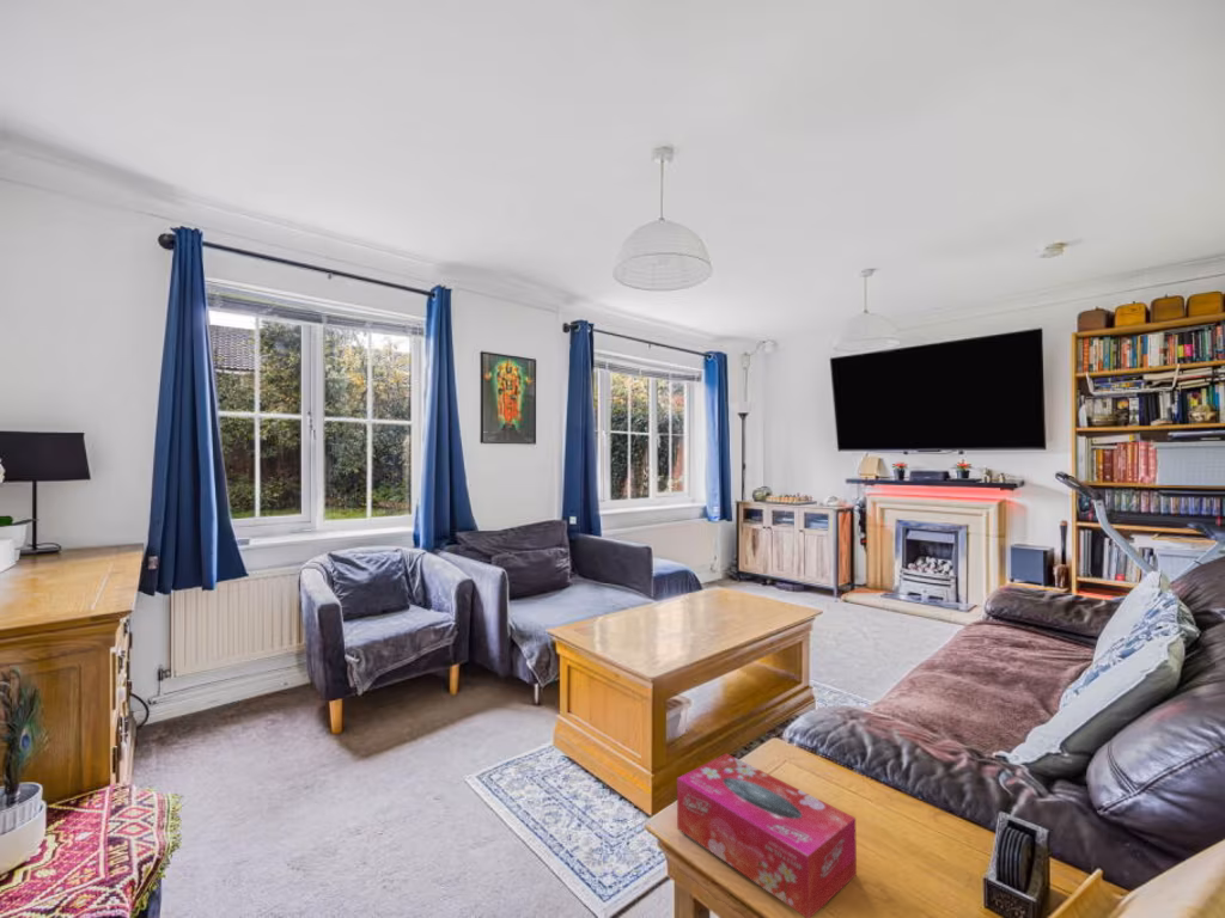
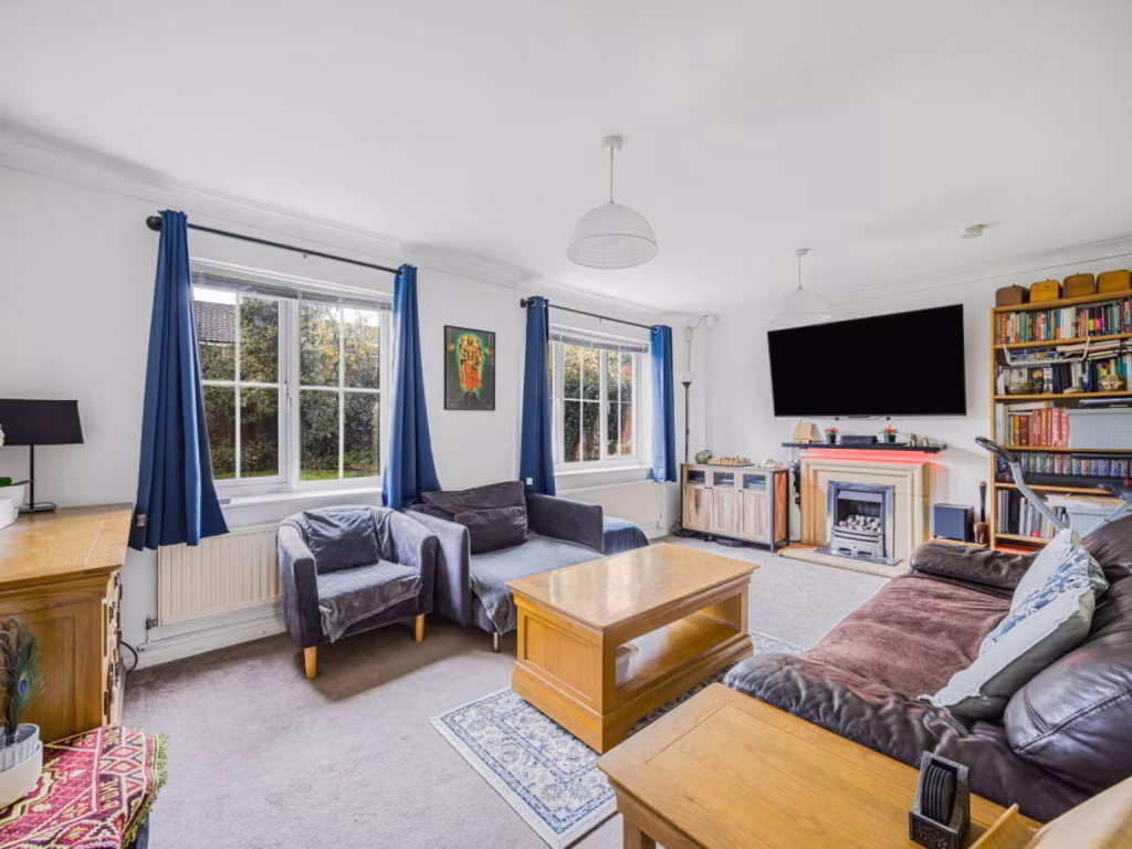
- tissue box [676,752,858,918]
